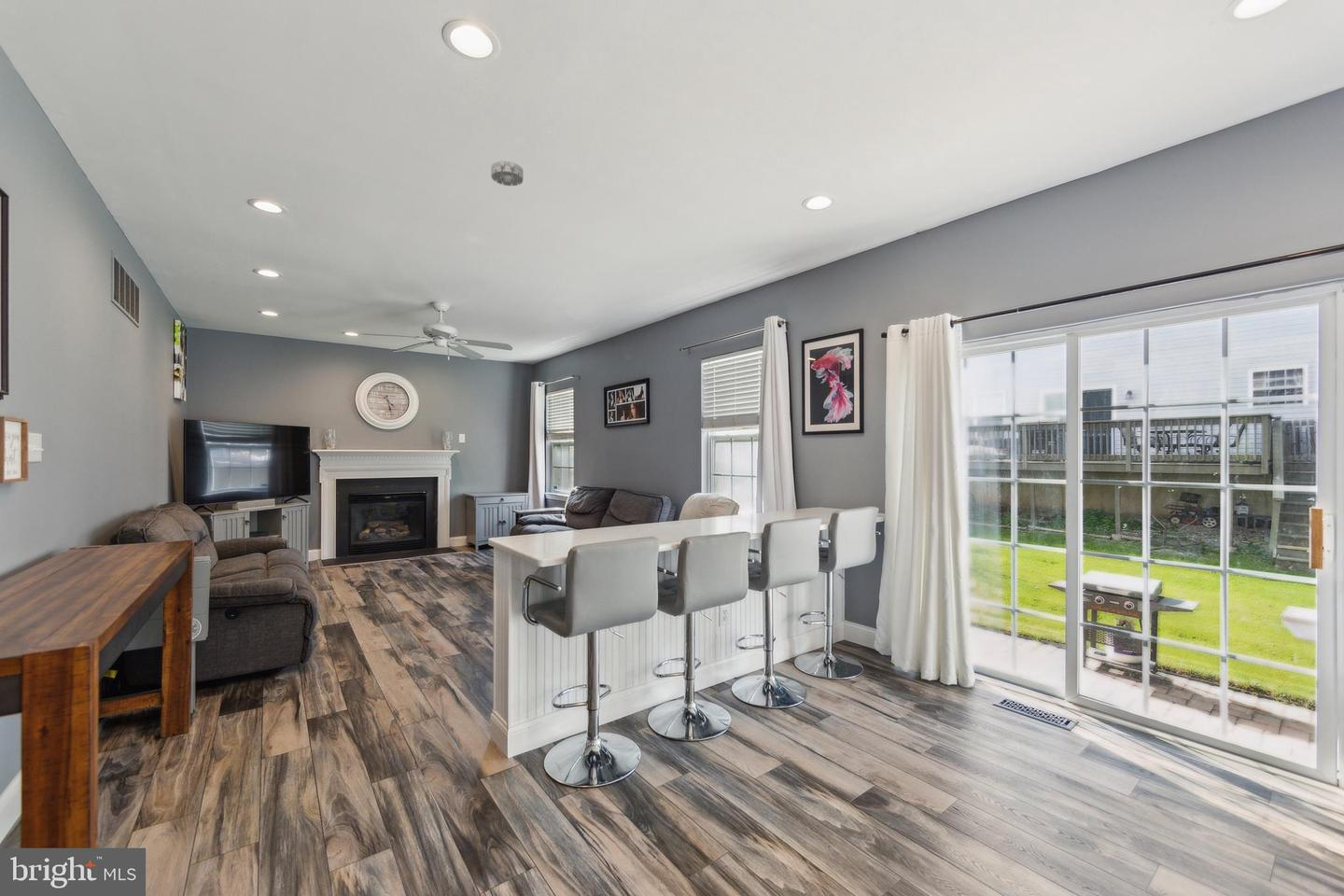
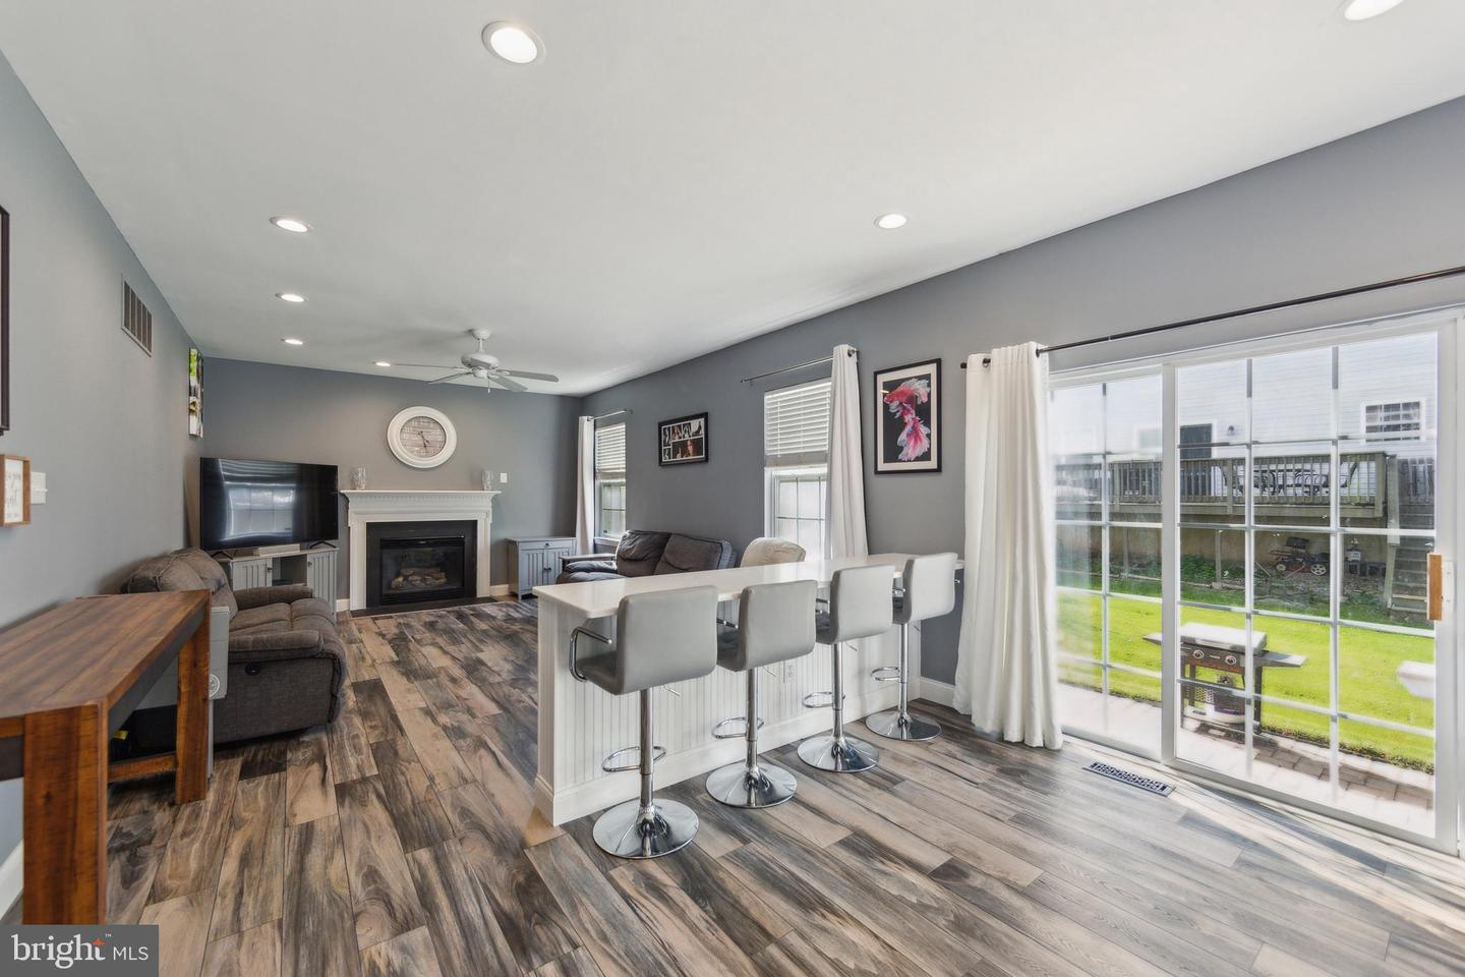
- smoke detector [490,160,524,187]
